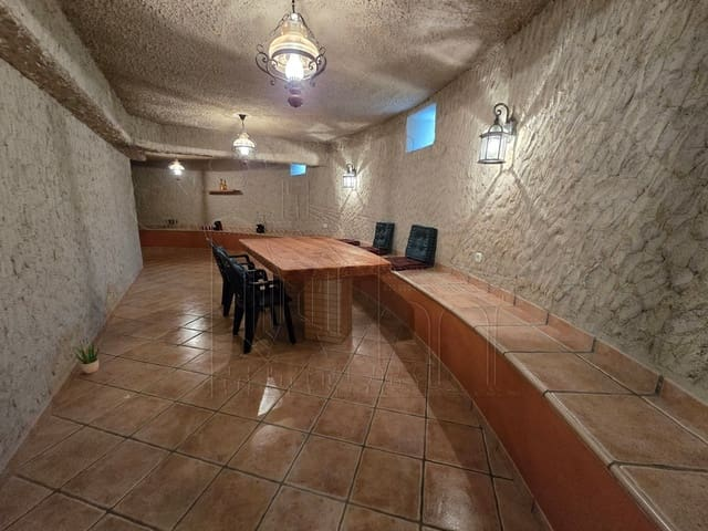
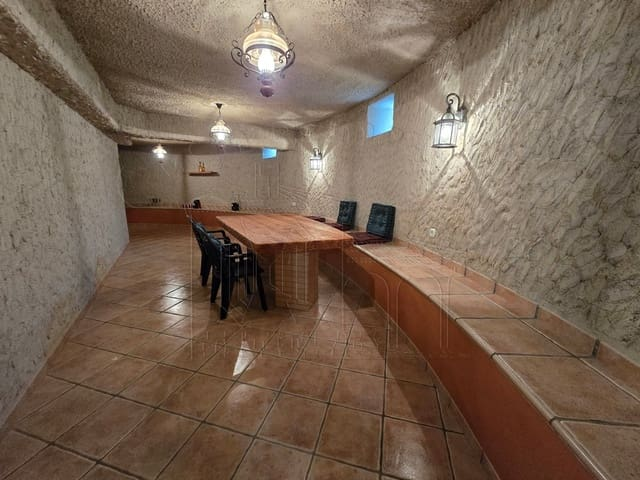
- potted plant [72,339,103,374]
